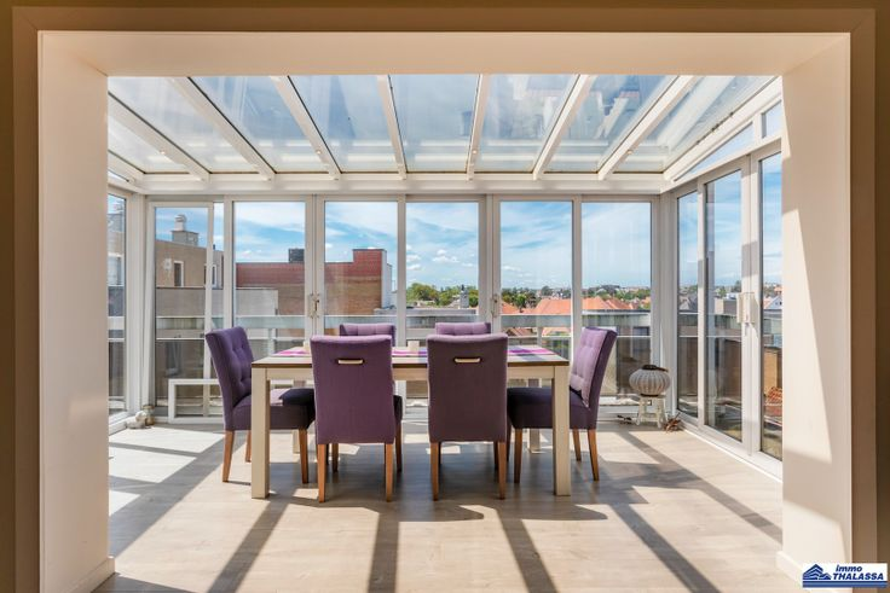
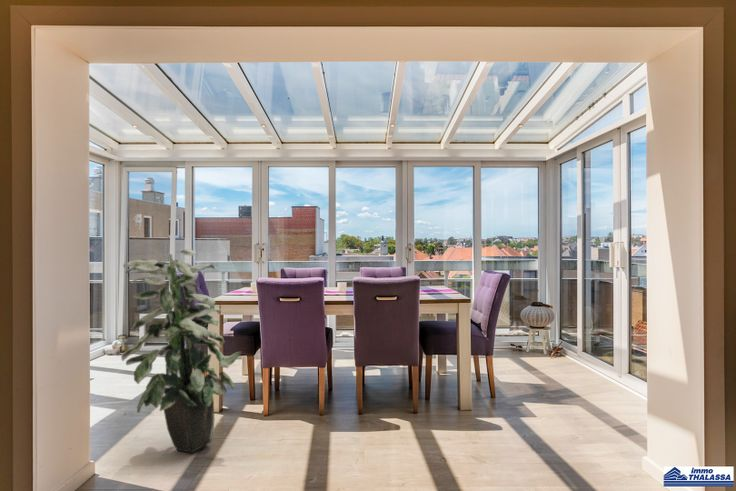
+ indoor plant [120,249,242,454]
